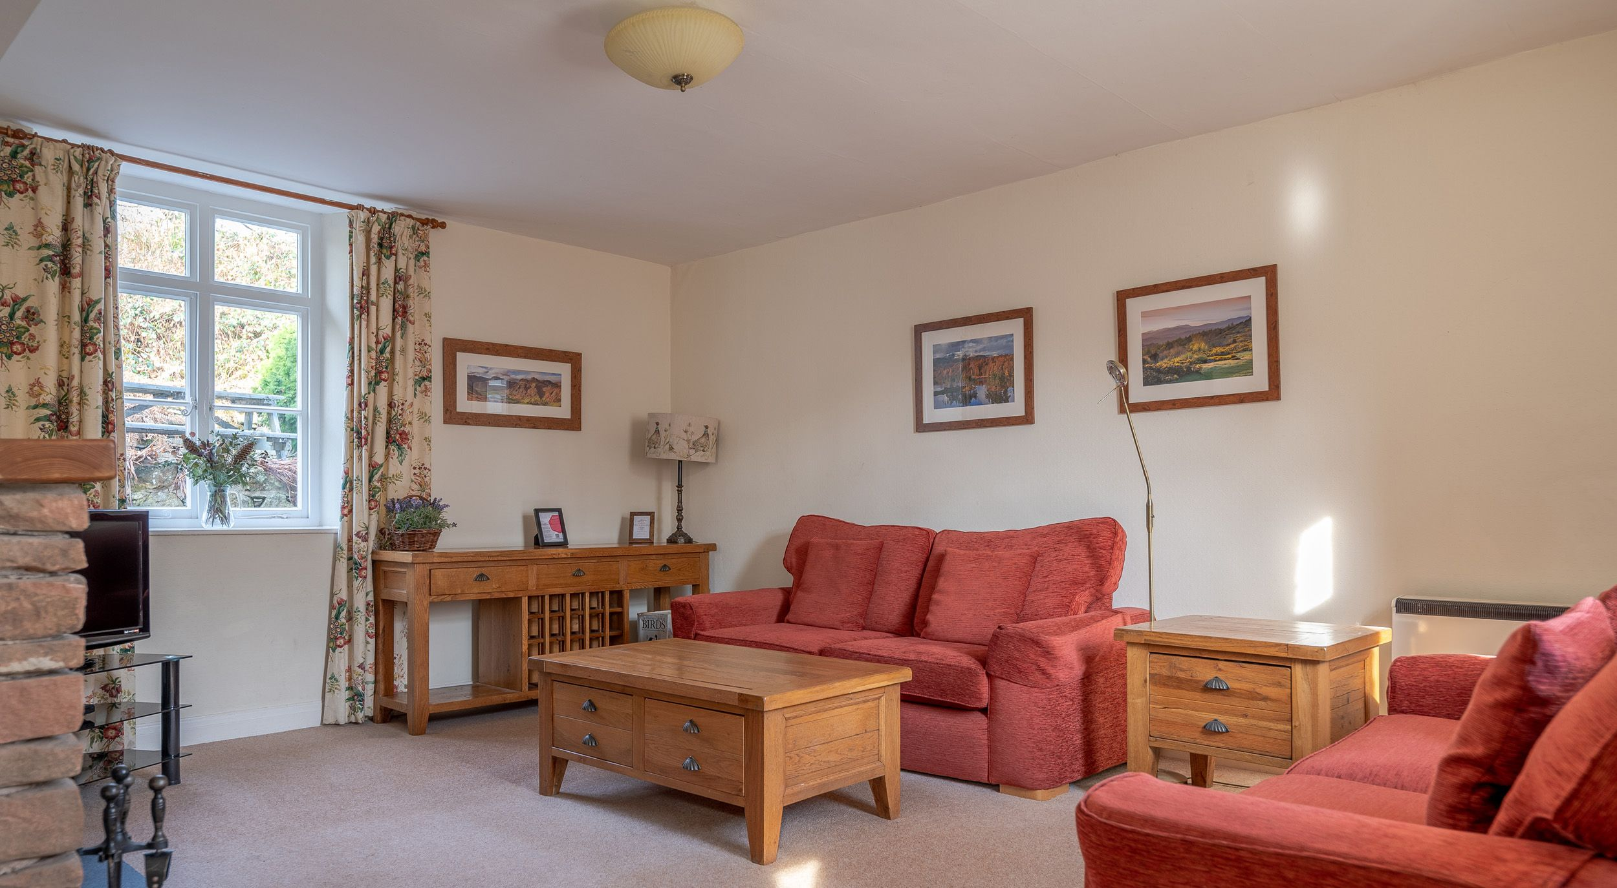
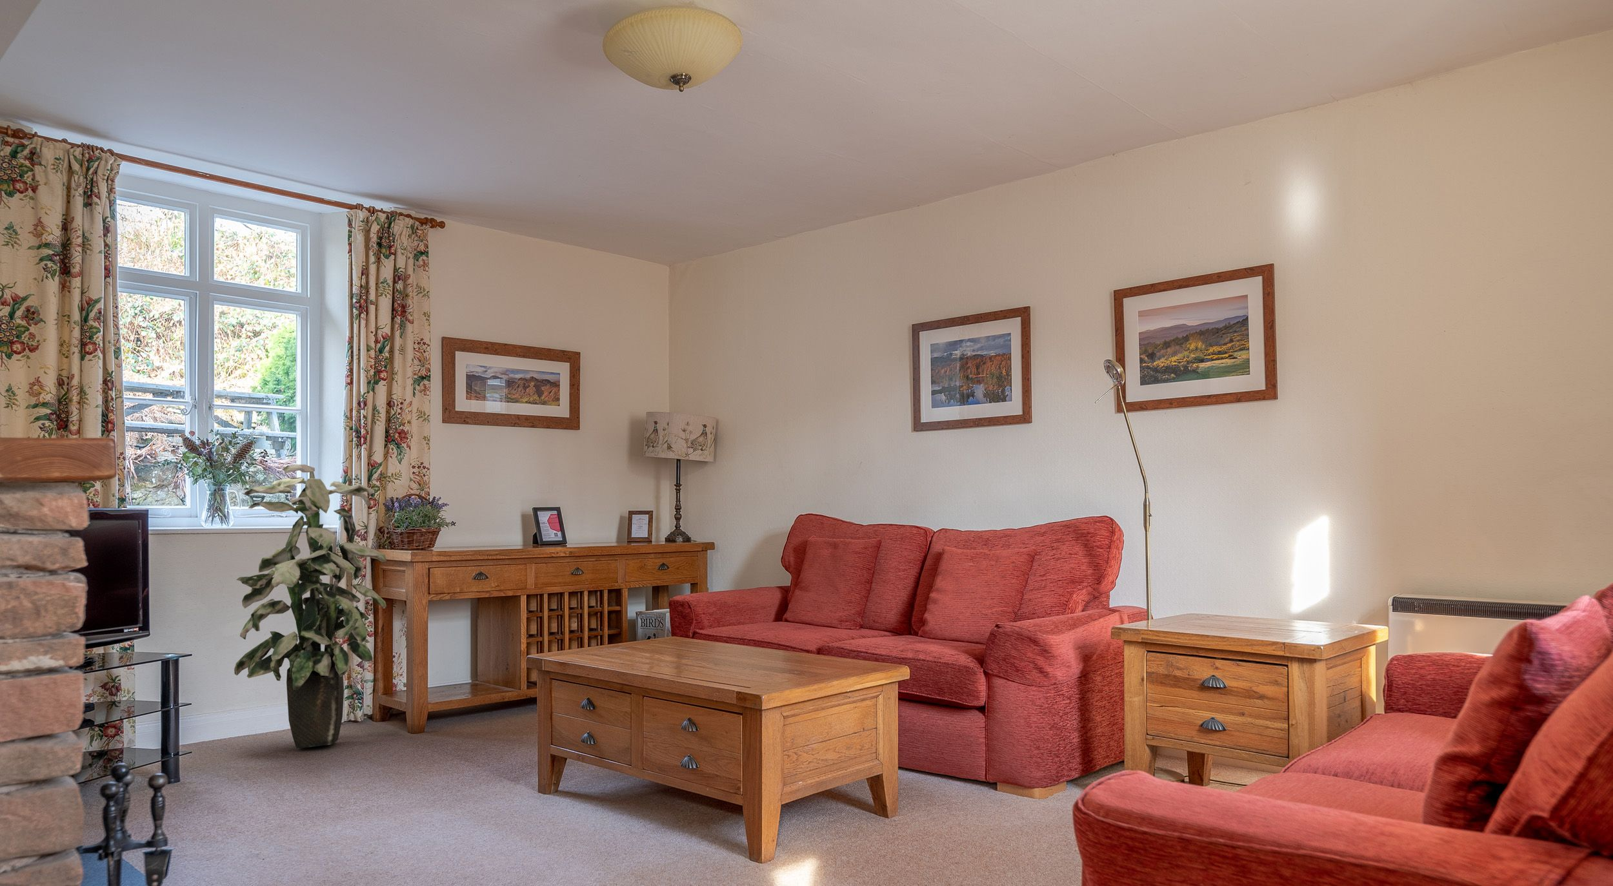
+ indoor plant [234,464,387,749]
